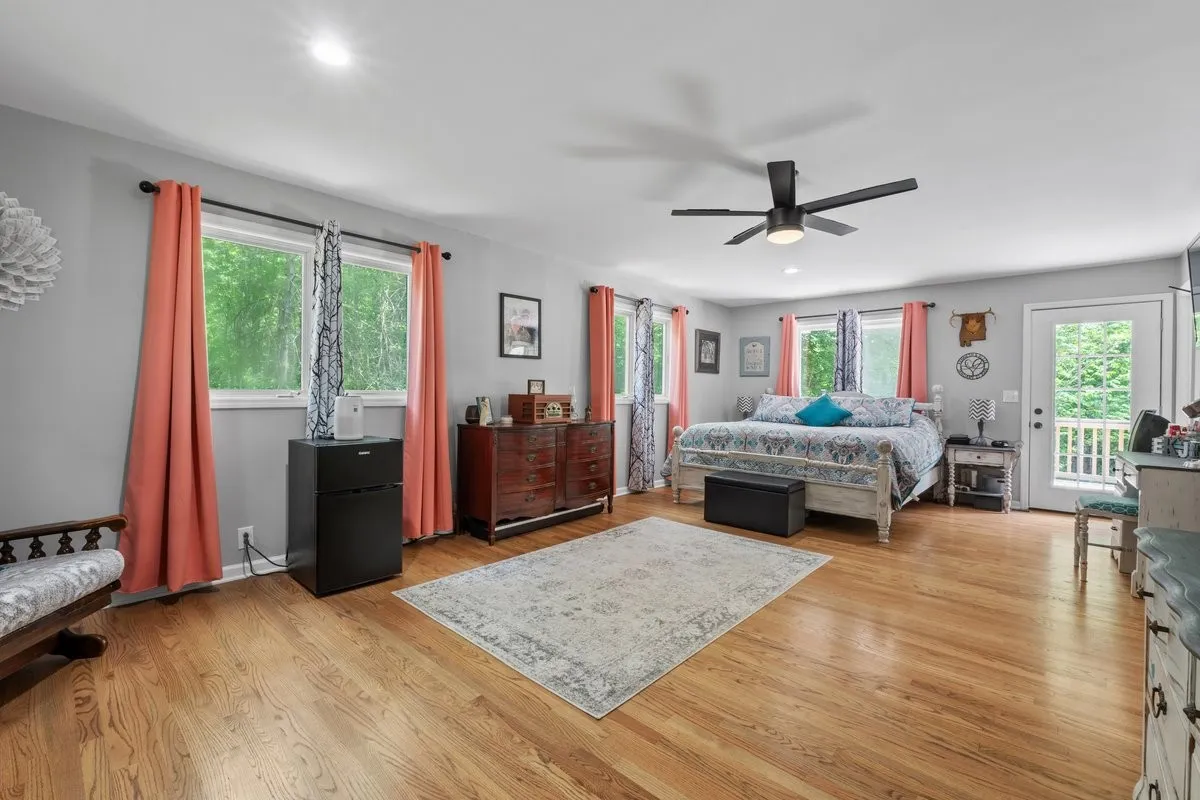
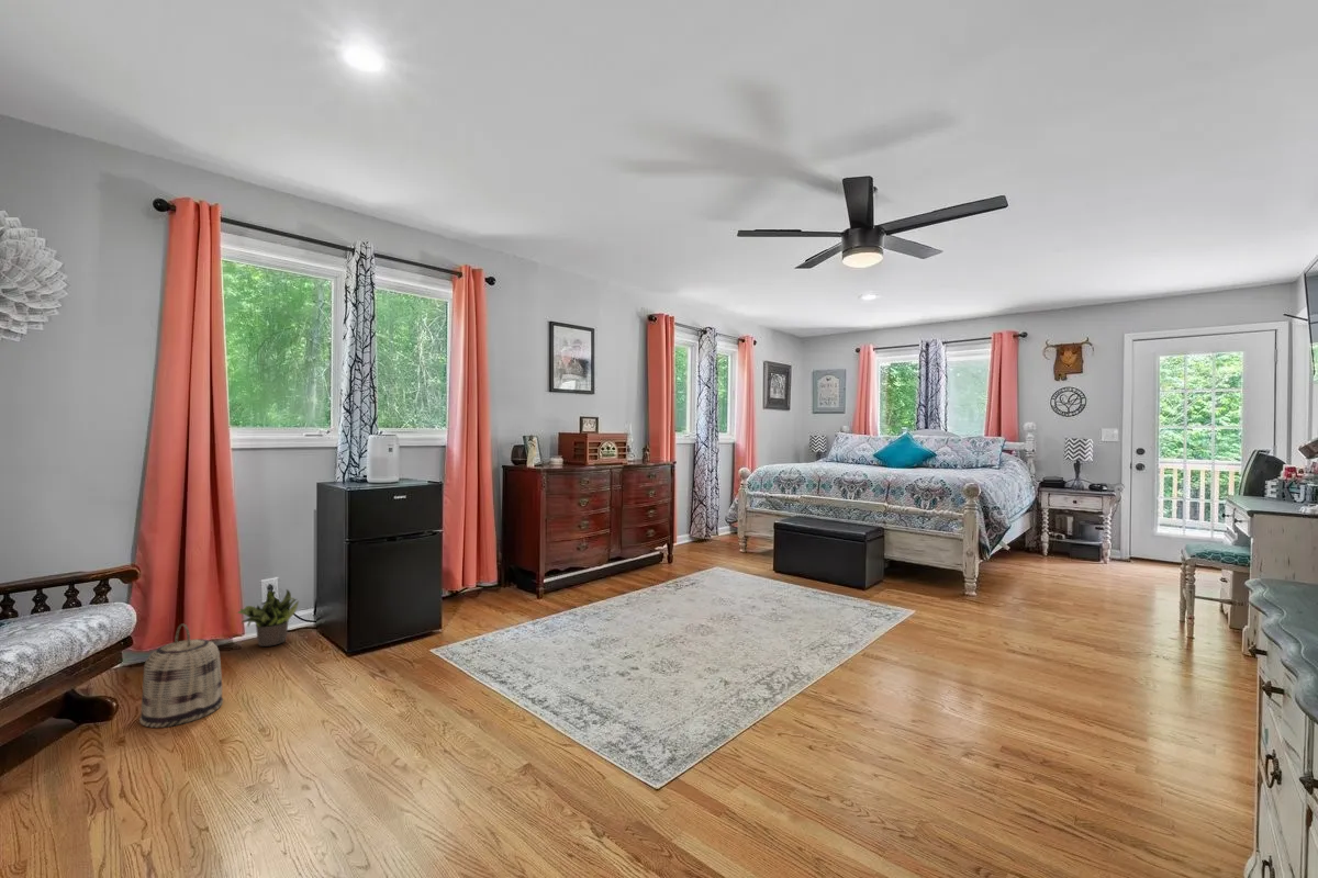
+ potted plant [236,587,300,648]
+ basket [138,623,224,729]
